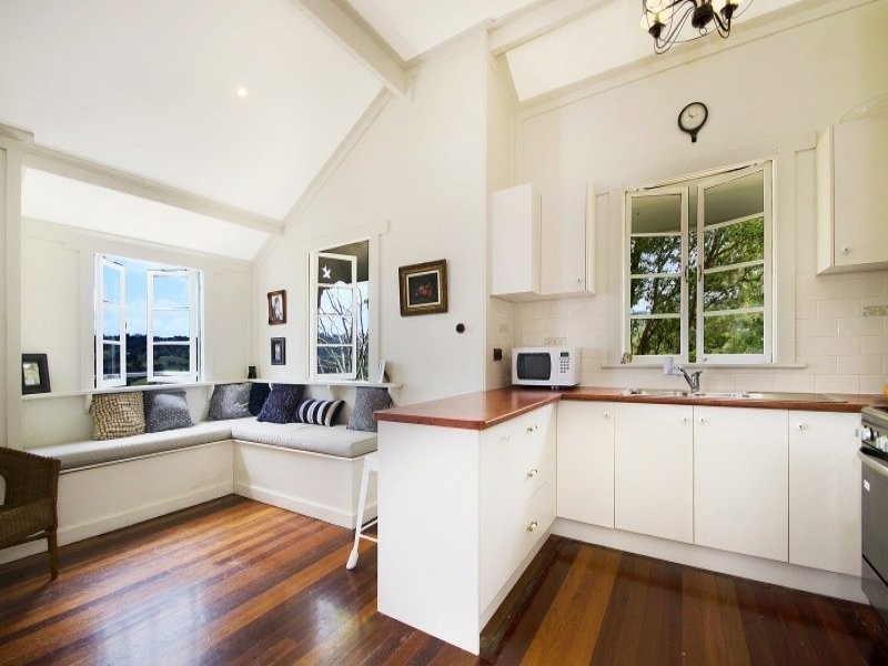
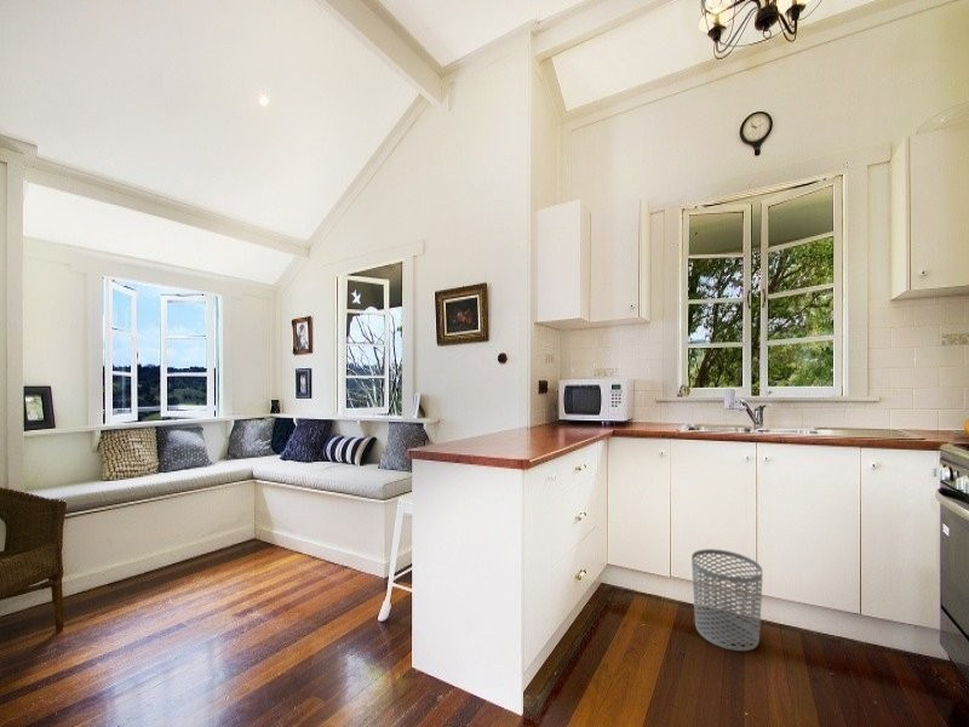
+ waste bin [690,548,763,652]
